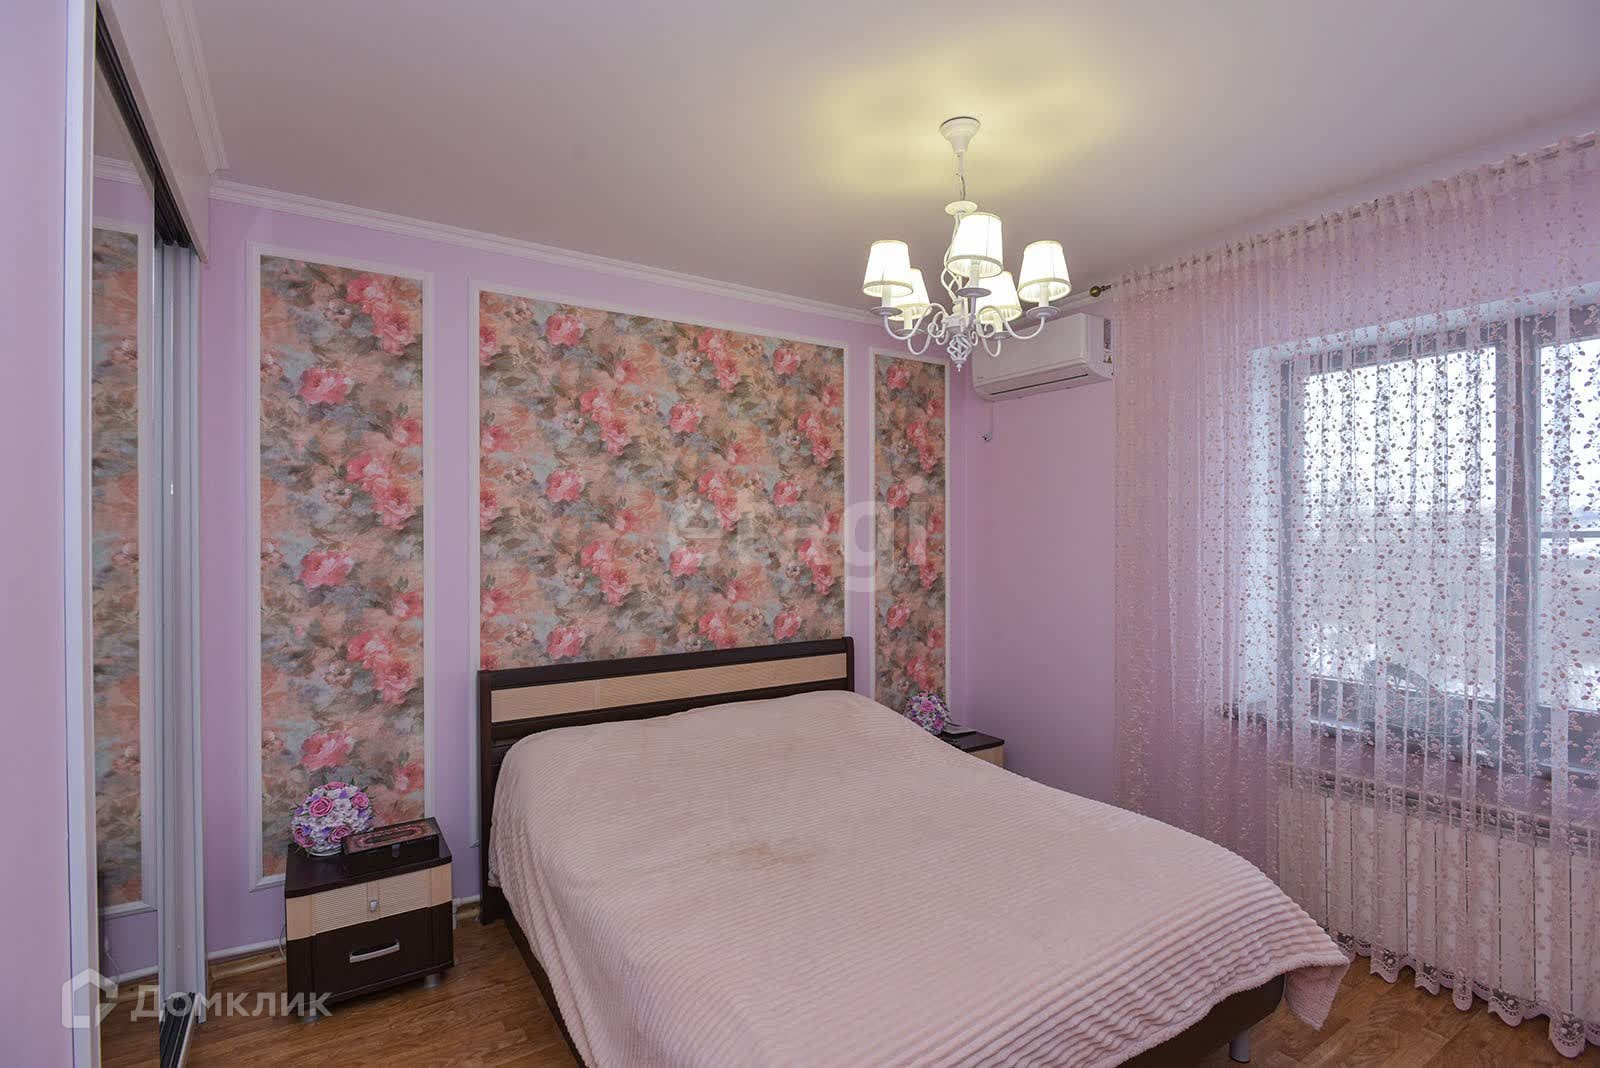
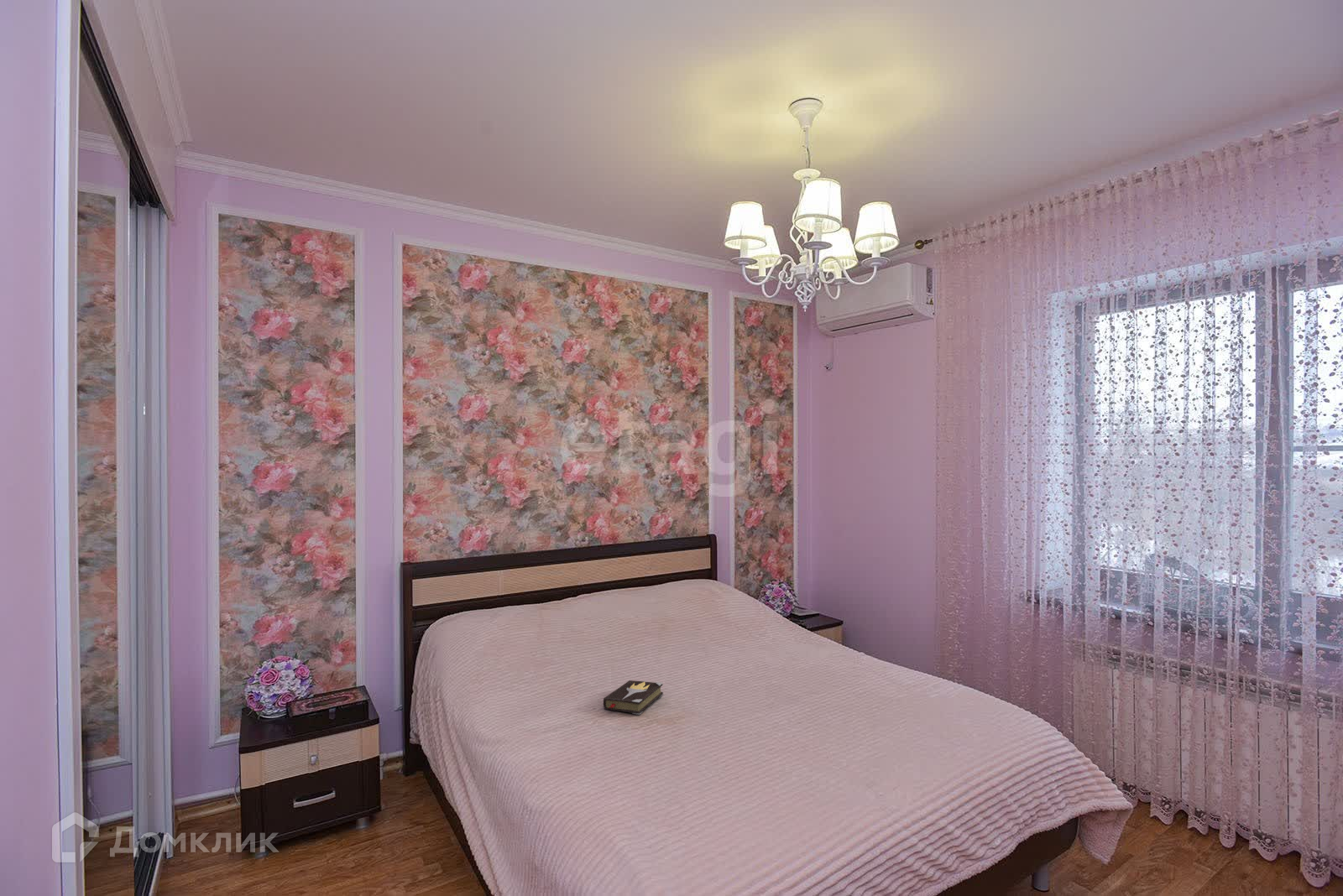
+ hardback book [603,680,664,716]
